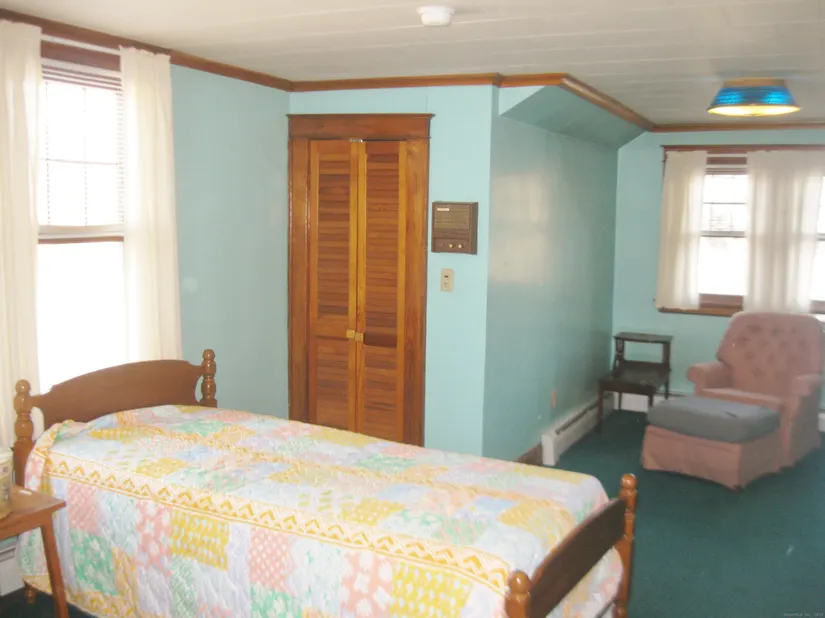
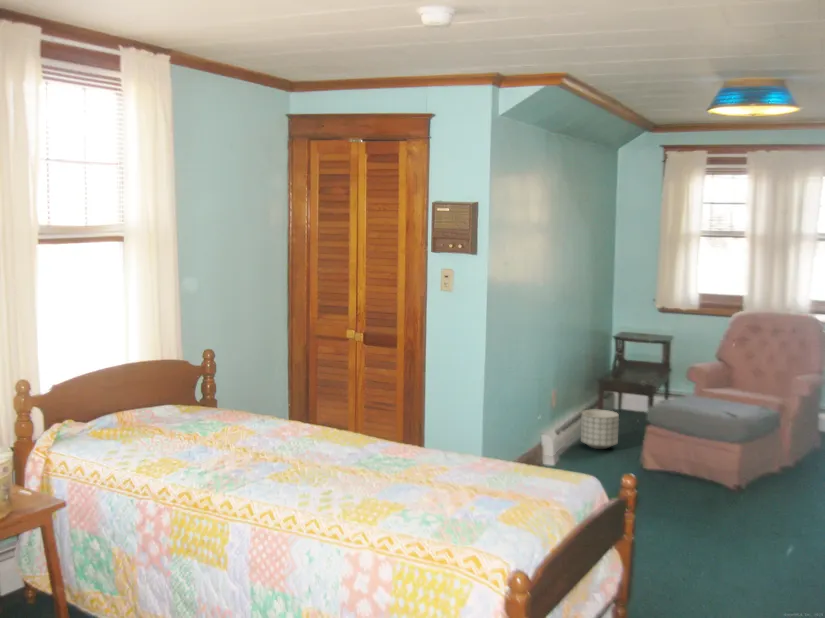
+ planter [580,409,620,450]
